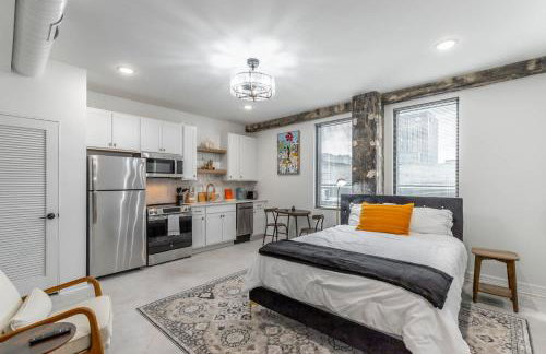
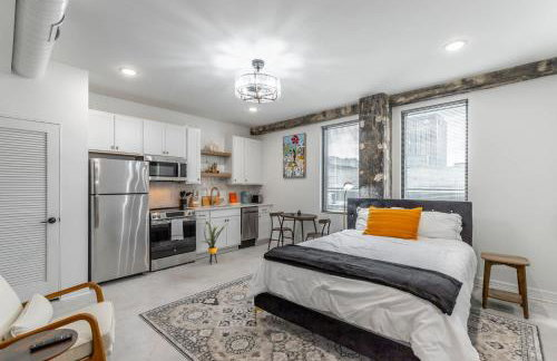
+ house plant [202,219,227,266]
